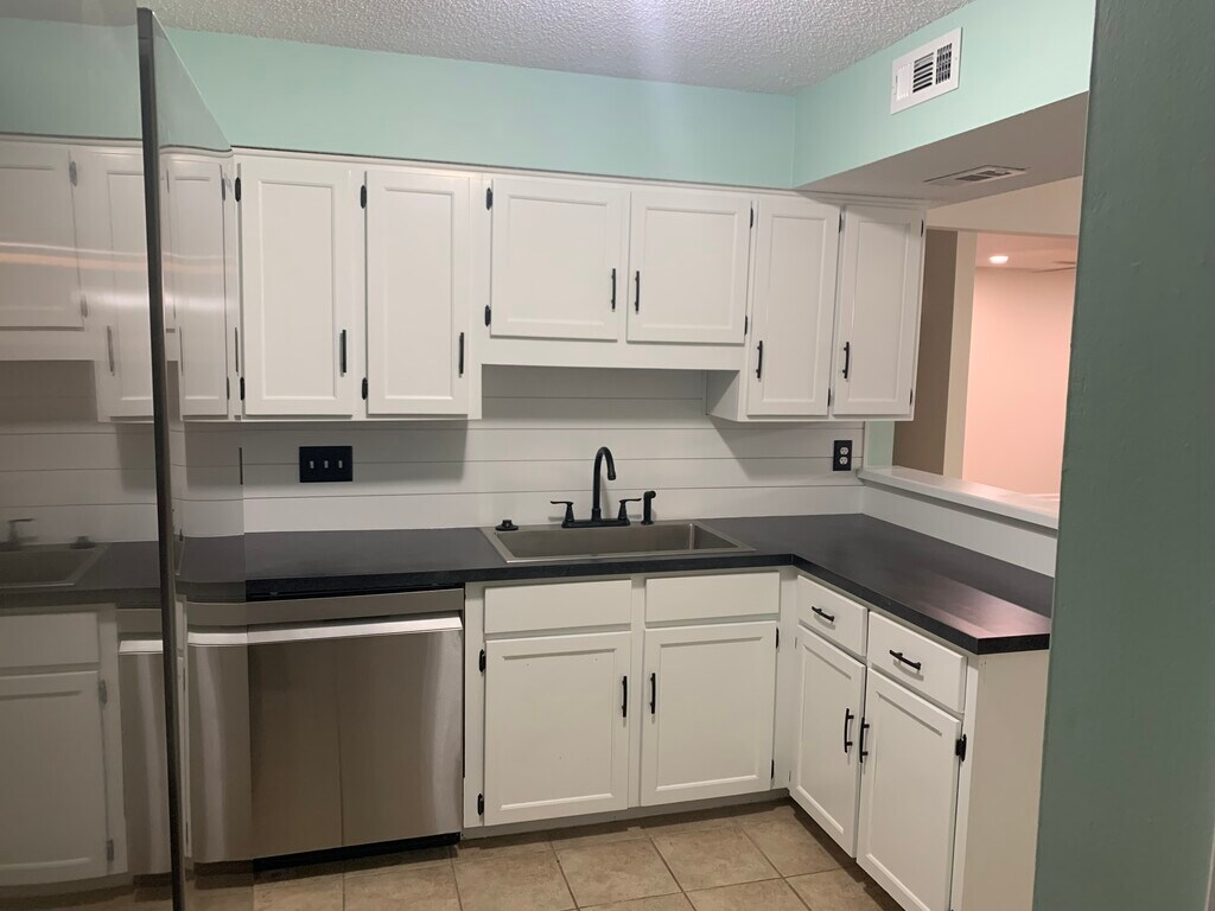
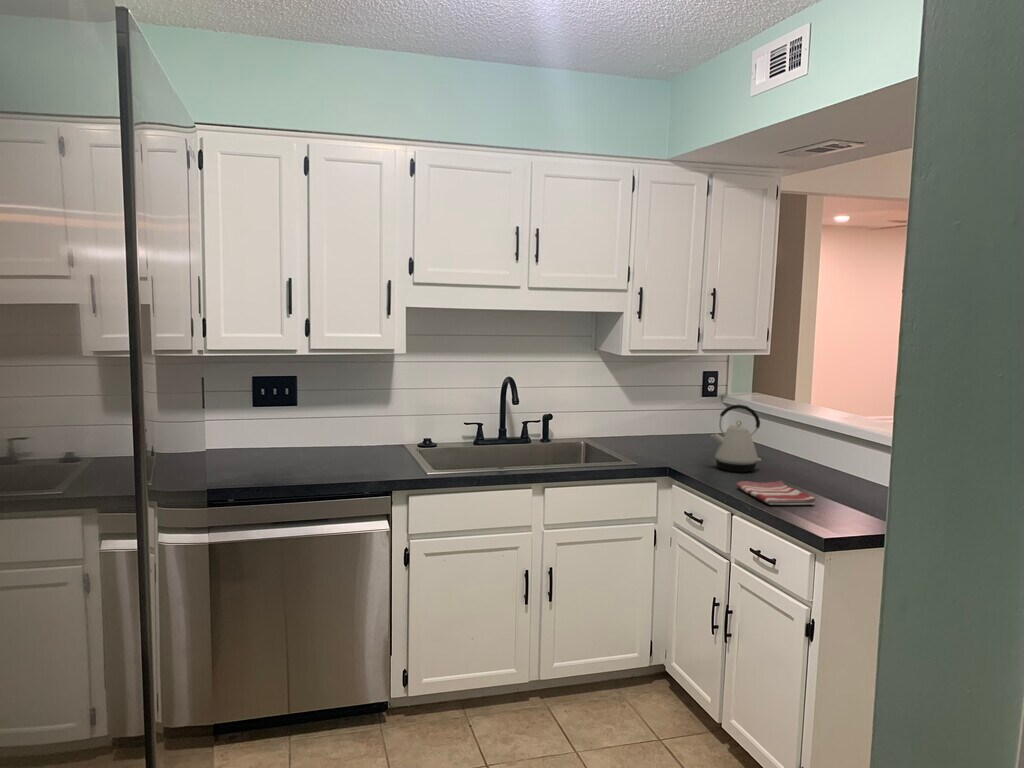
+ kettle [710,404,762,473]
+ dish towel [735,480,817,506]
